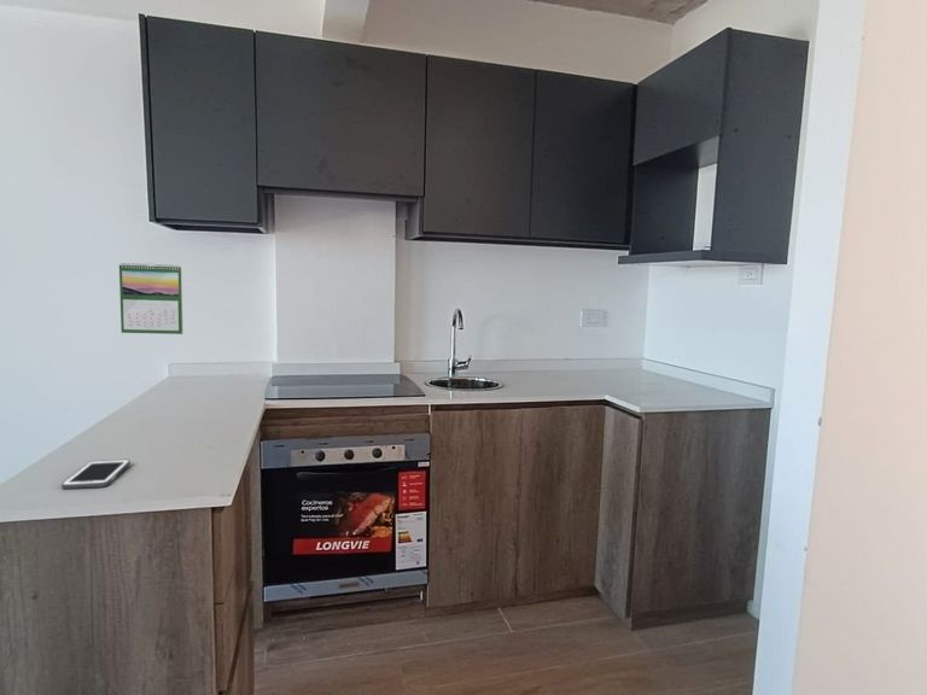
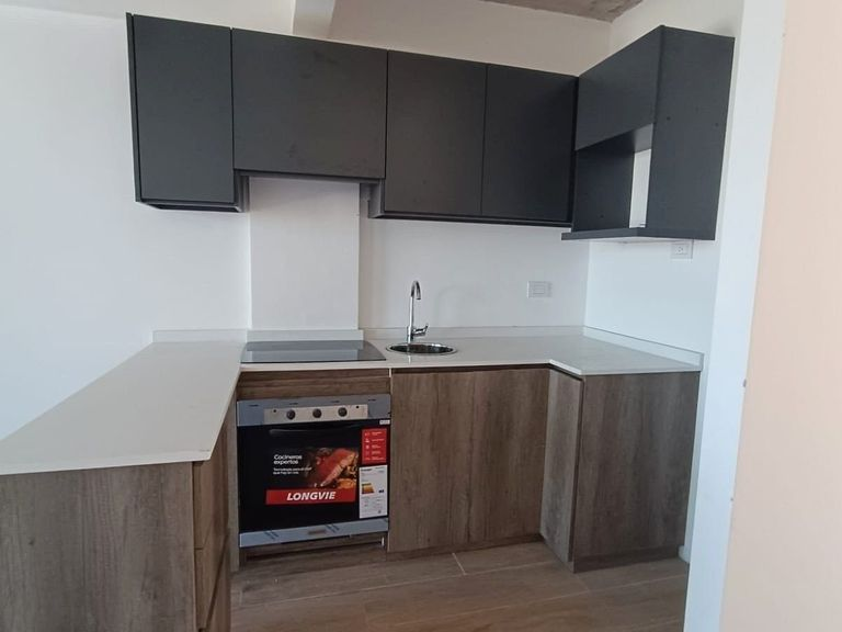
- cell phone [60,459,132,490]
- calendar [118,262,183,335]
